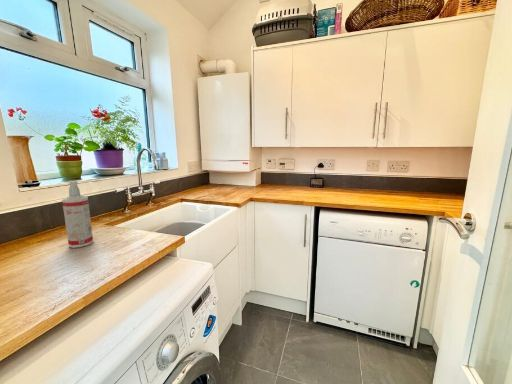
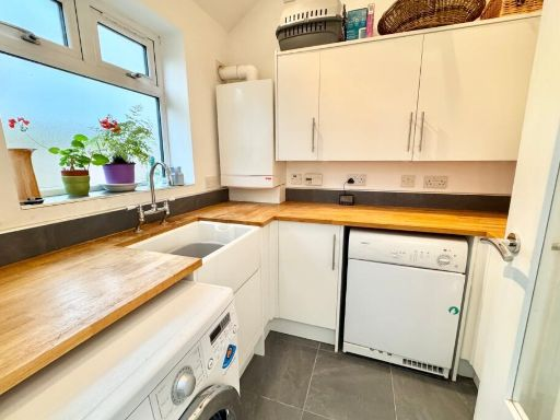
- spray bottle [61,179,94,249]
